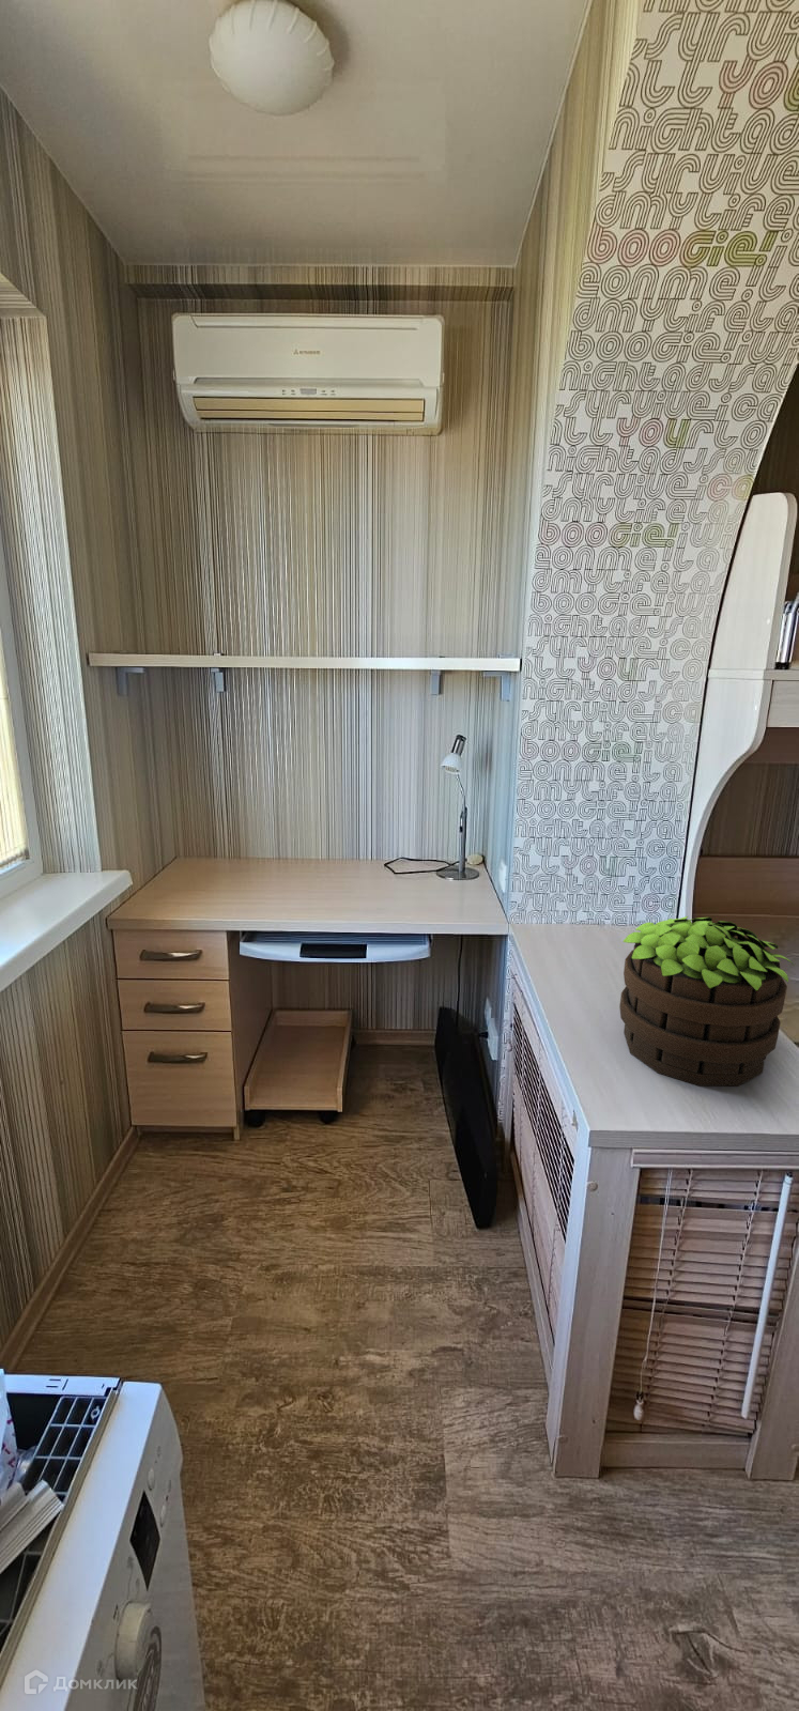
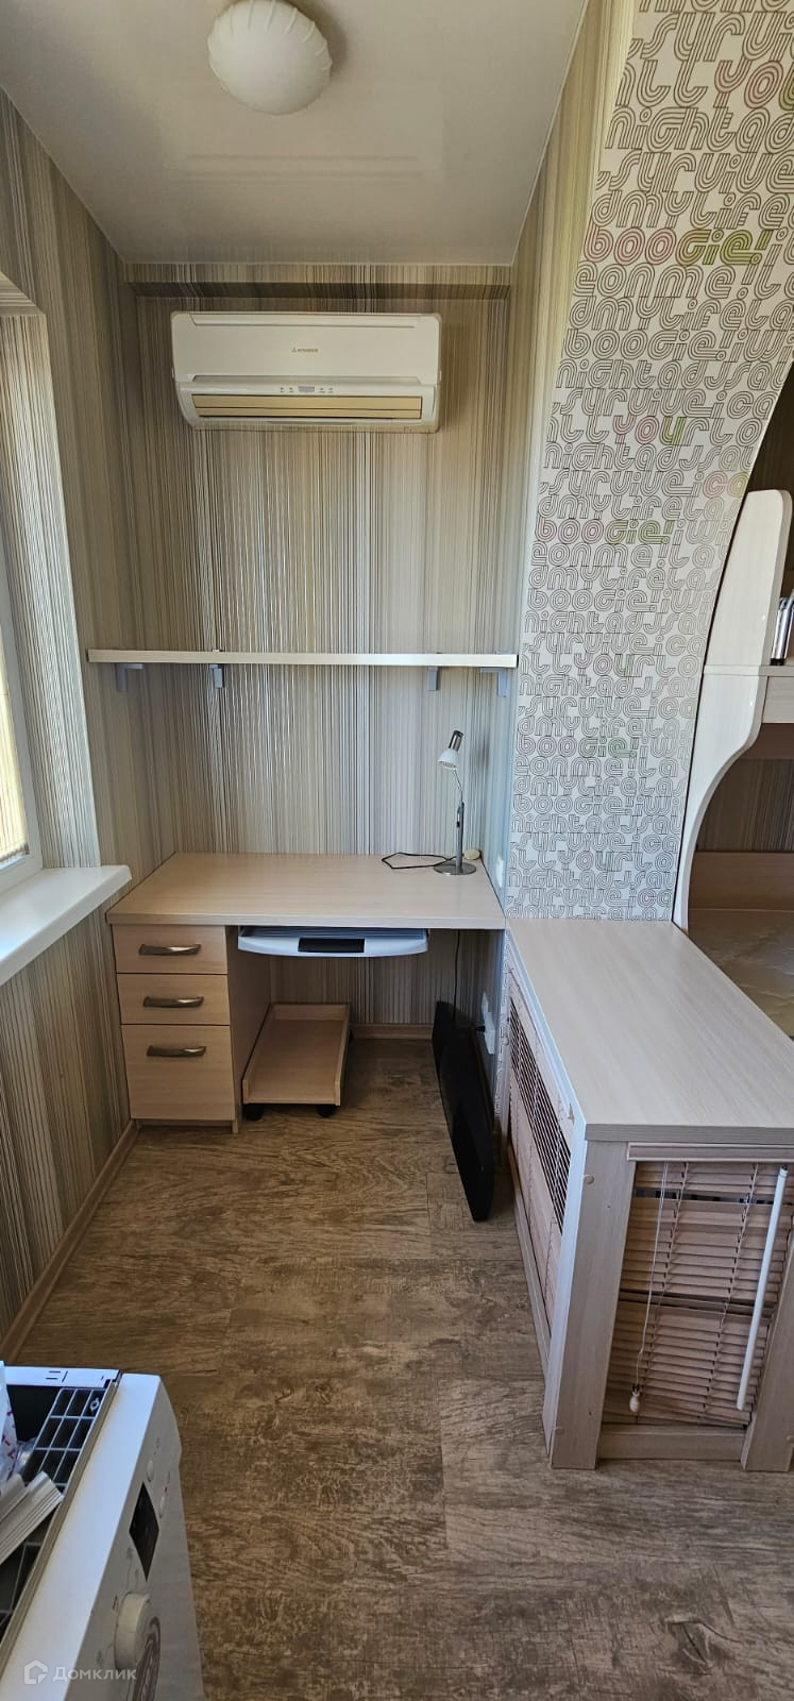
- potted plant [618,916,795,1087]
